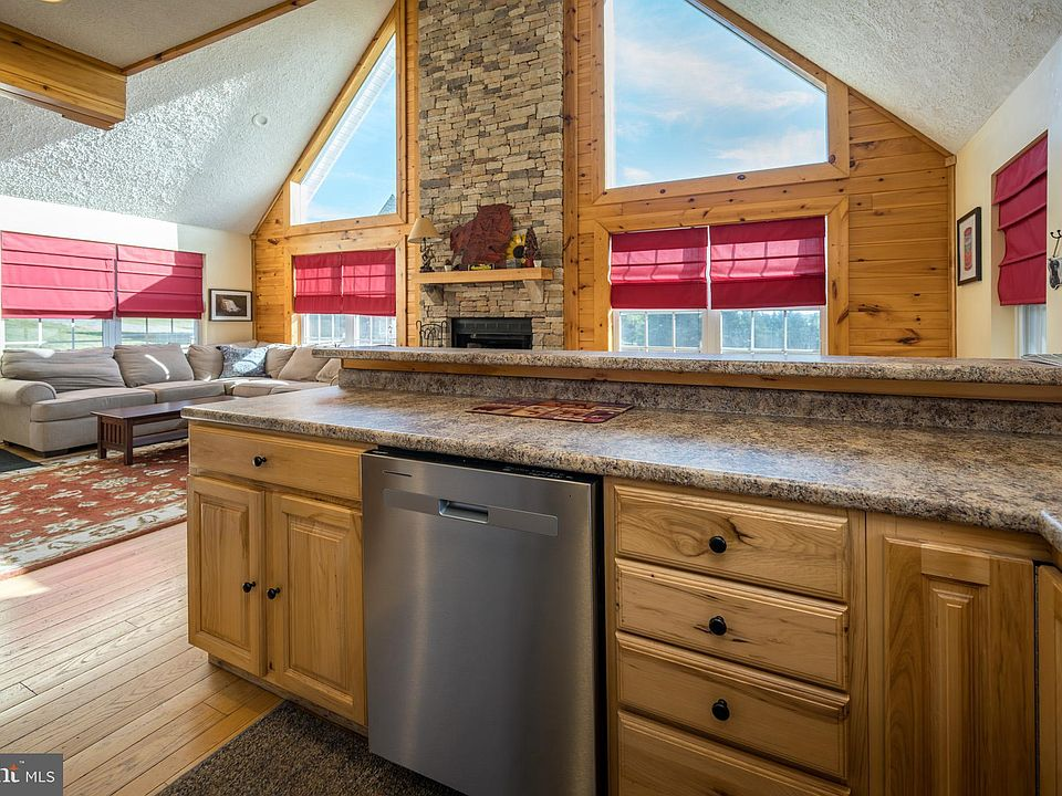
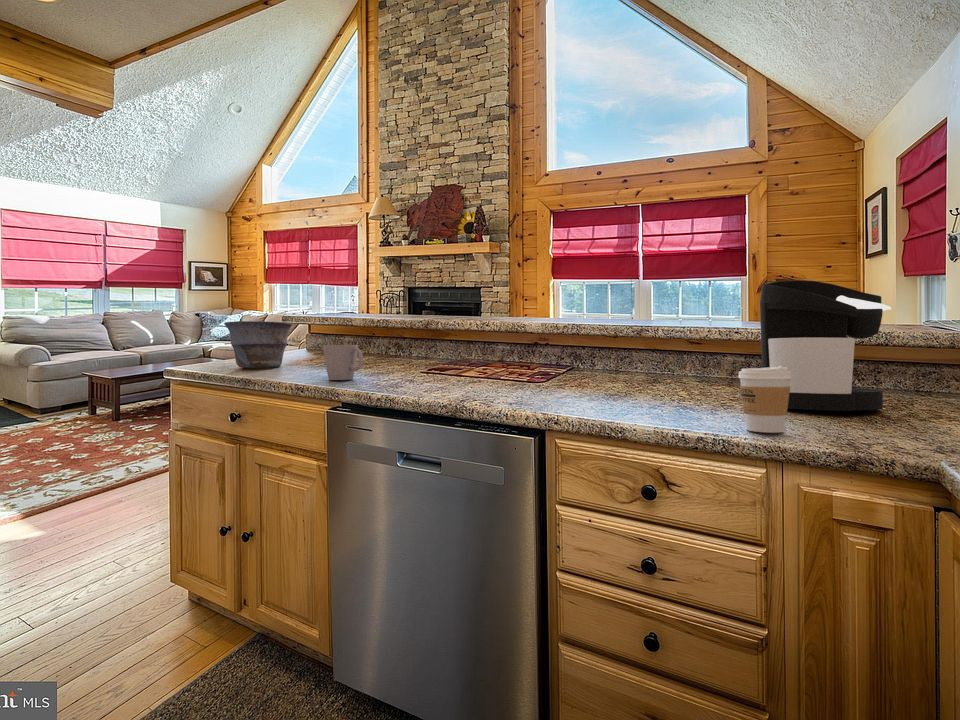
+ bowl [223,320,293,369]
+ mug [323,344,364,381]
+ coffee maker [759,279,892,412]
+ coffee cup [737,366,792,434]
